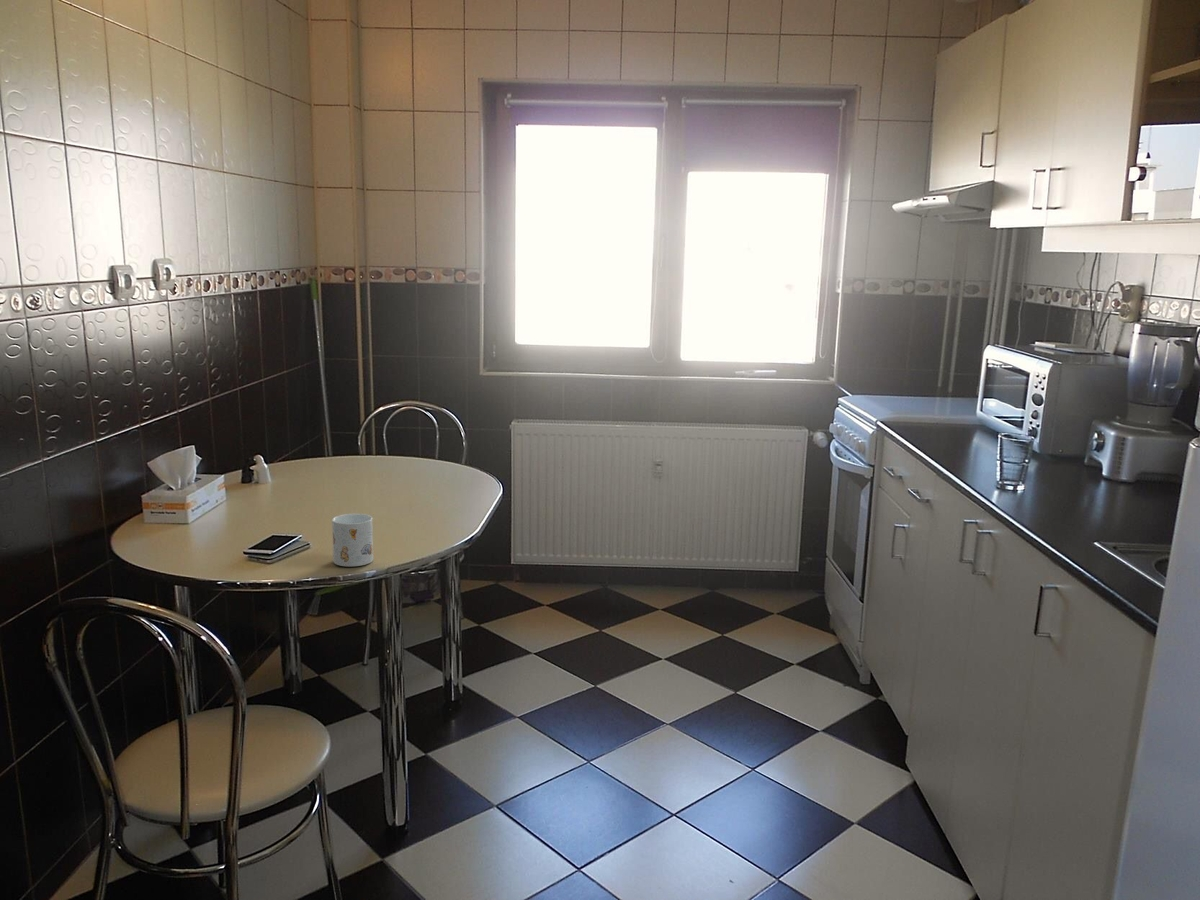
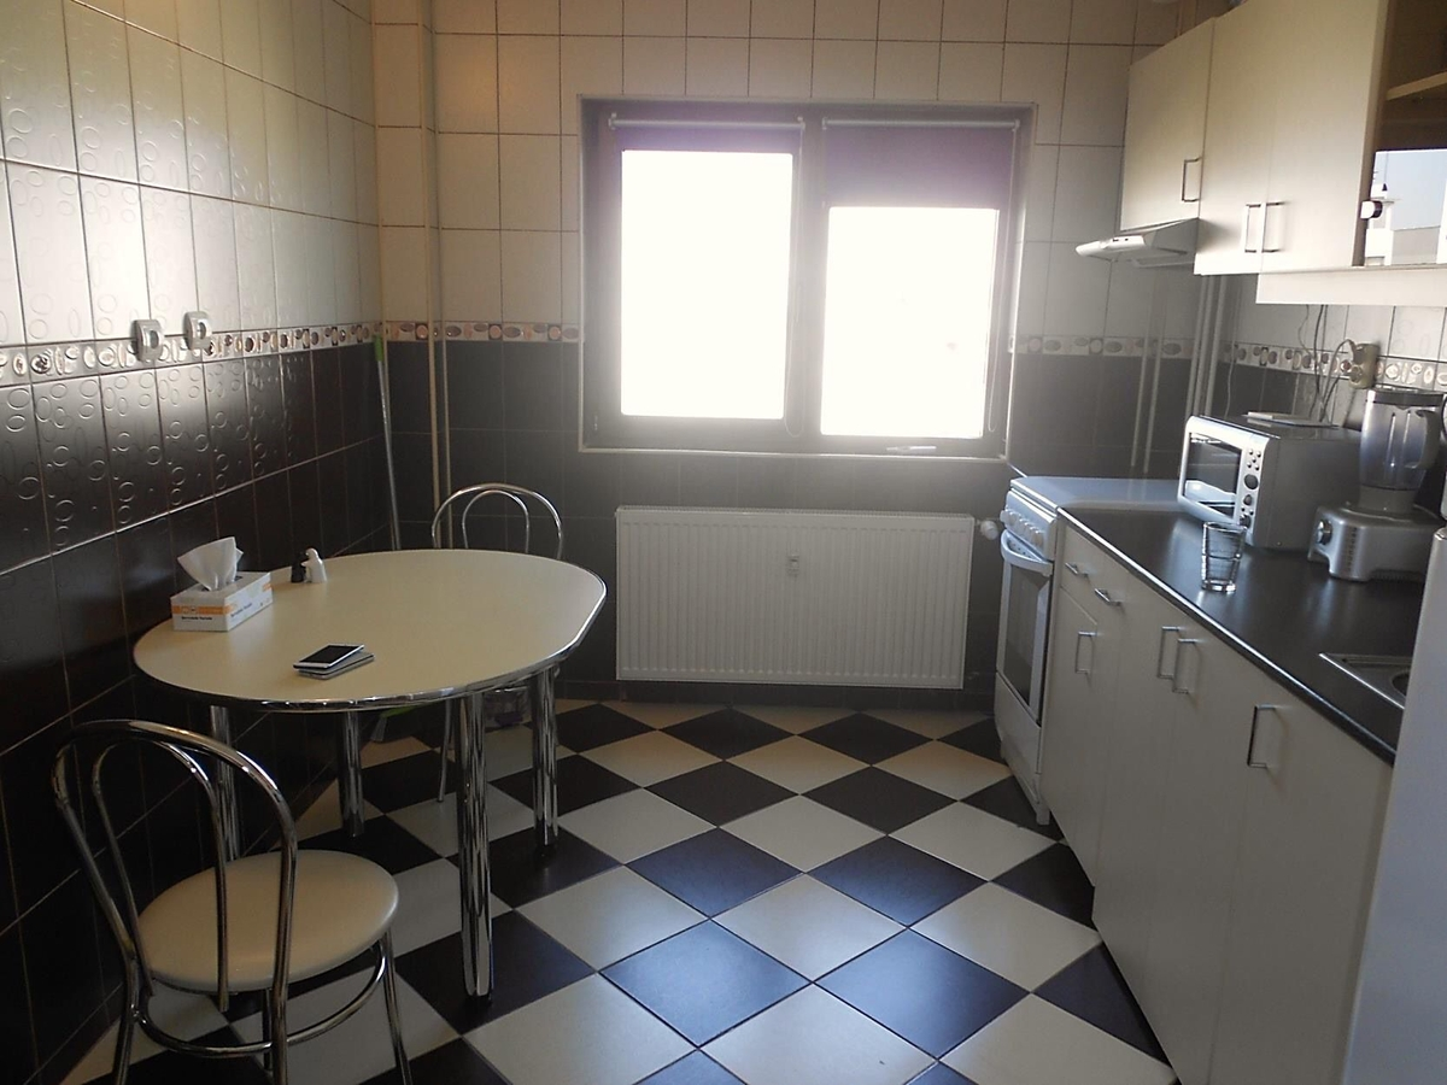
- mug [331,513,374,567]
